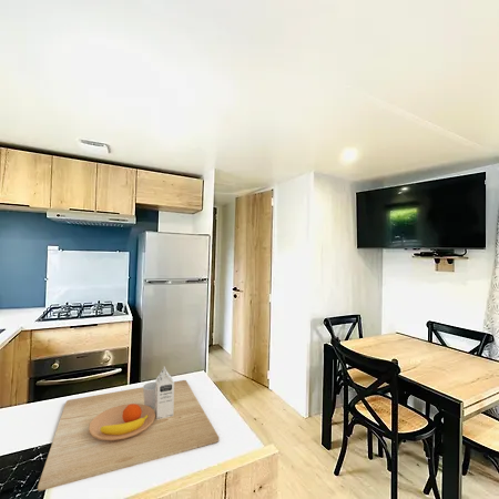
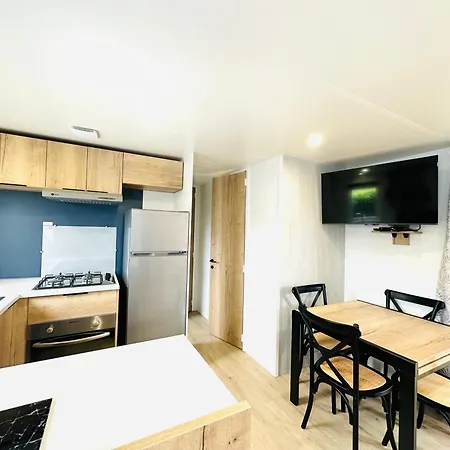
- cutting board [37,366,220,492]
